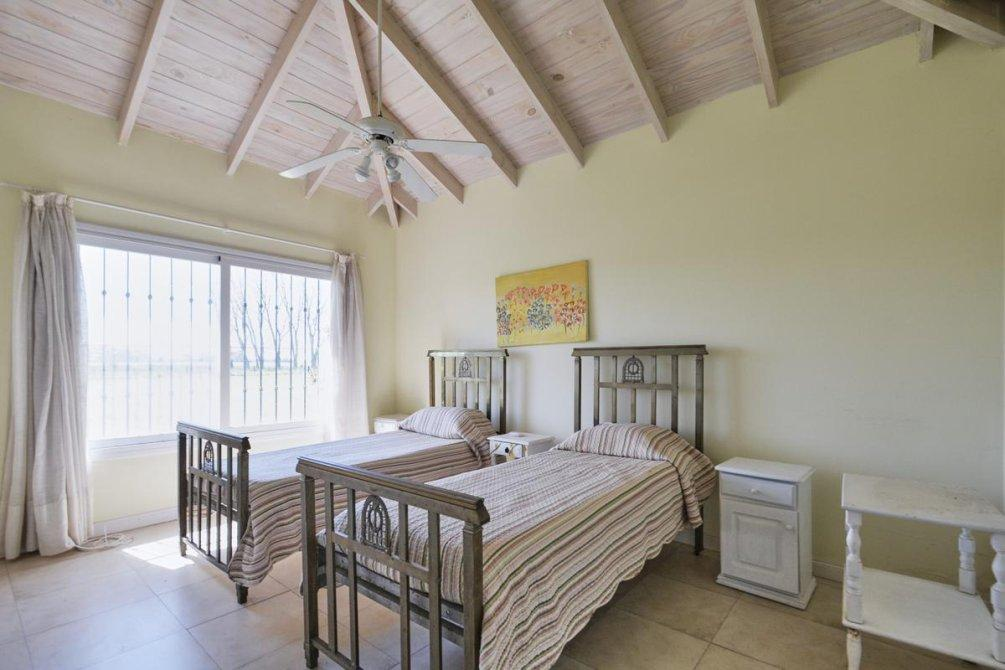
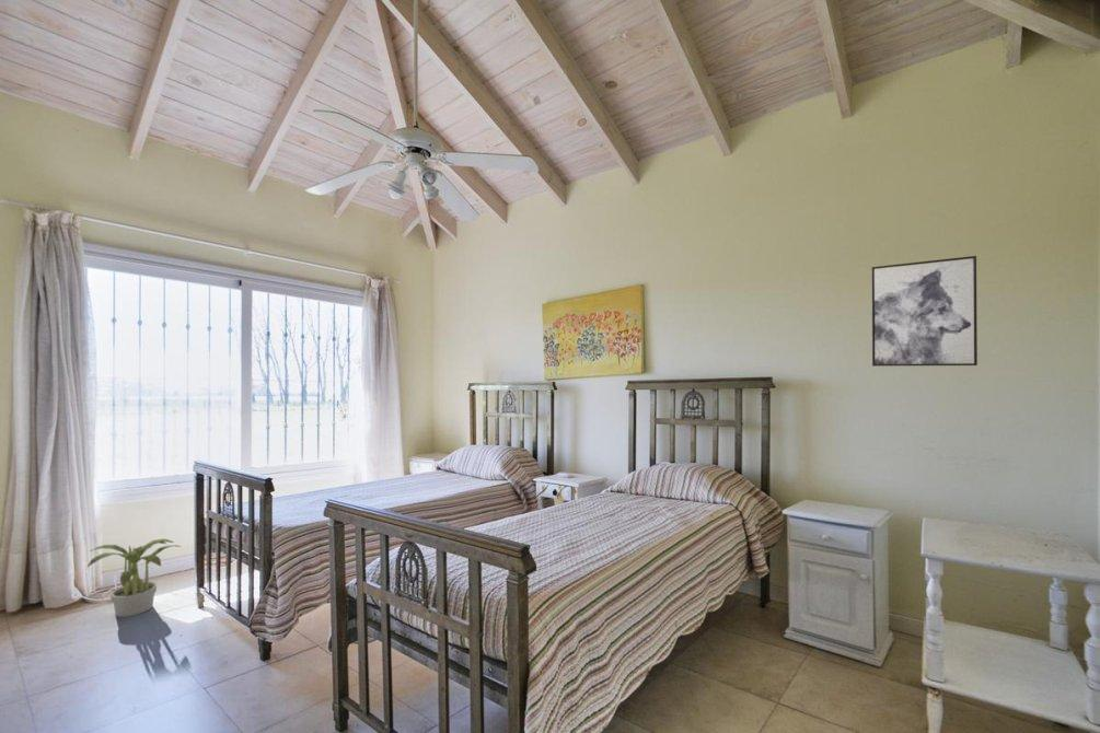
+ wall art [870,255,979,368]
+ potted plant [86,538,182,618]
